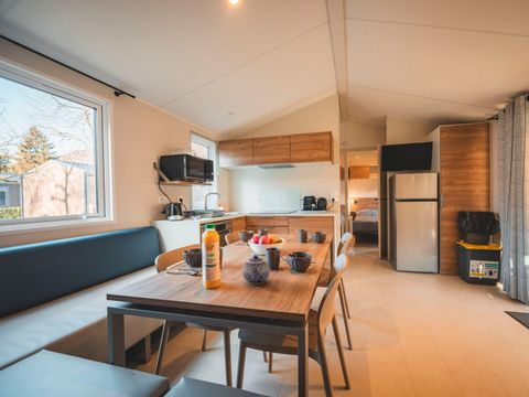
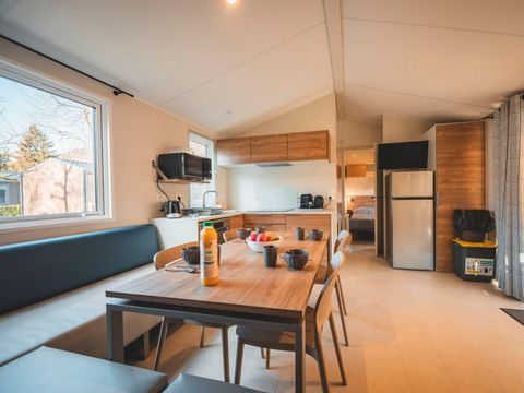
- teapot [241,254,270,286]
